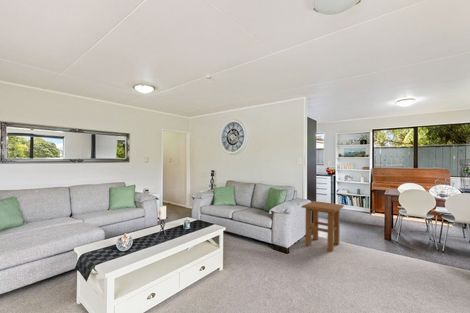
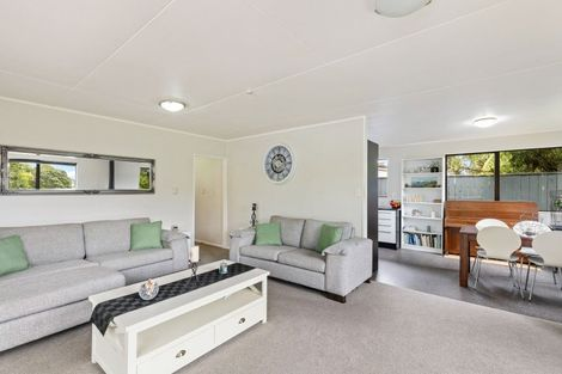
- side table [300,200,345,252]
